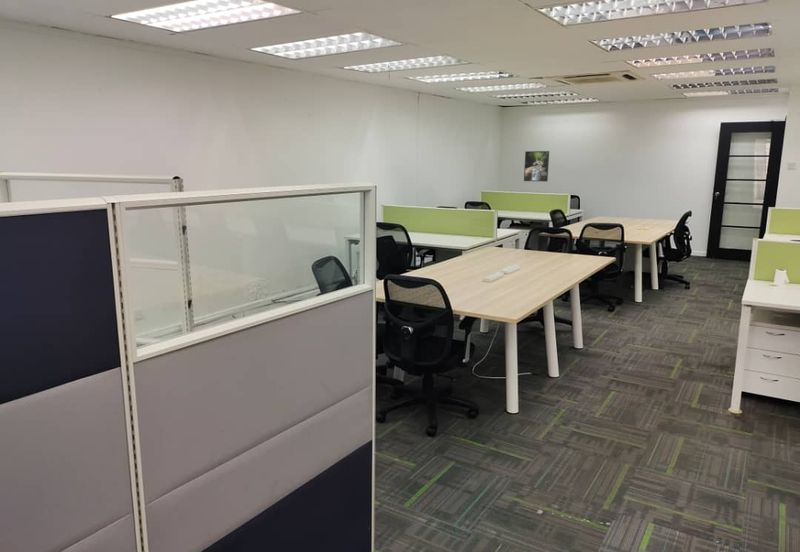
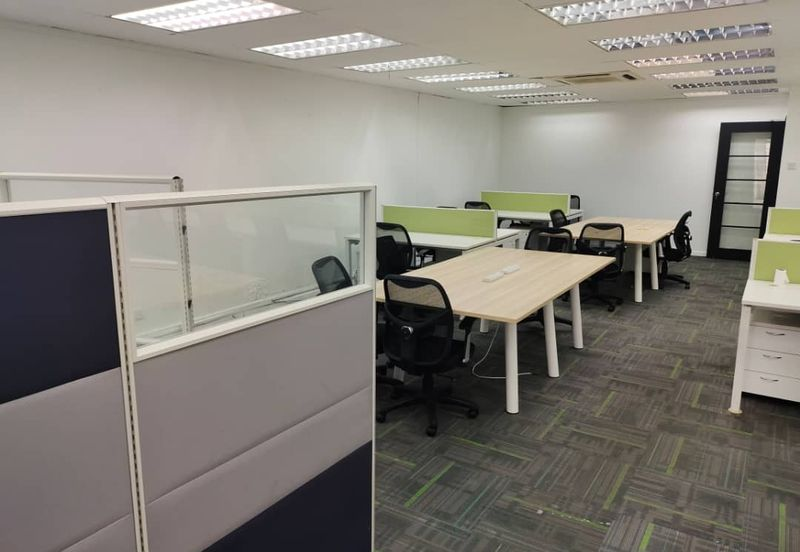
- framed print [523,150,550,183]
